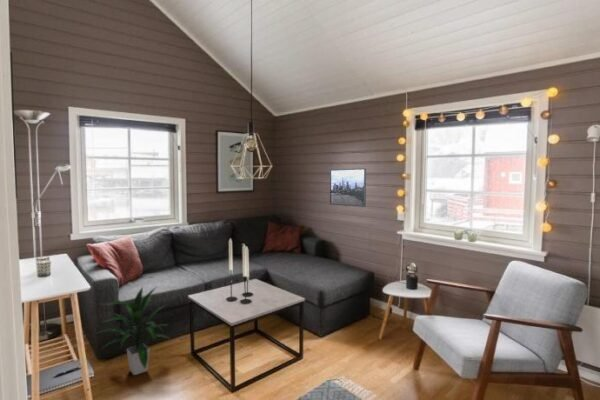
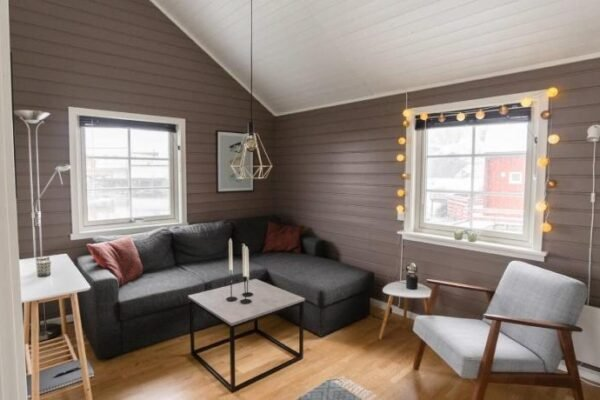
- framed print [329,167,367,208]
- indoor plant [97,284,169,376]
